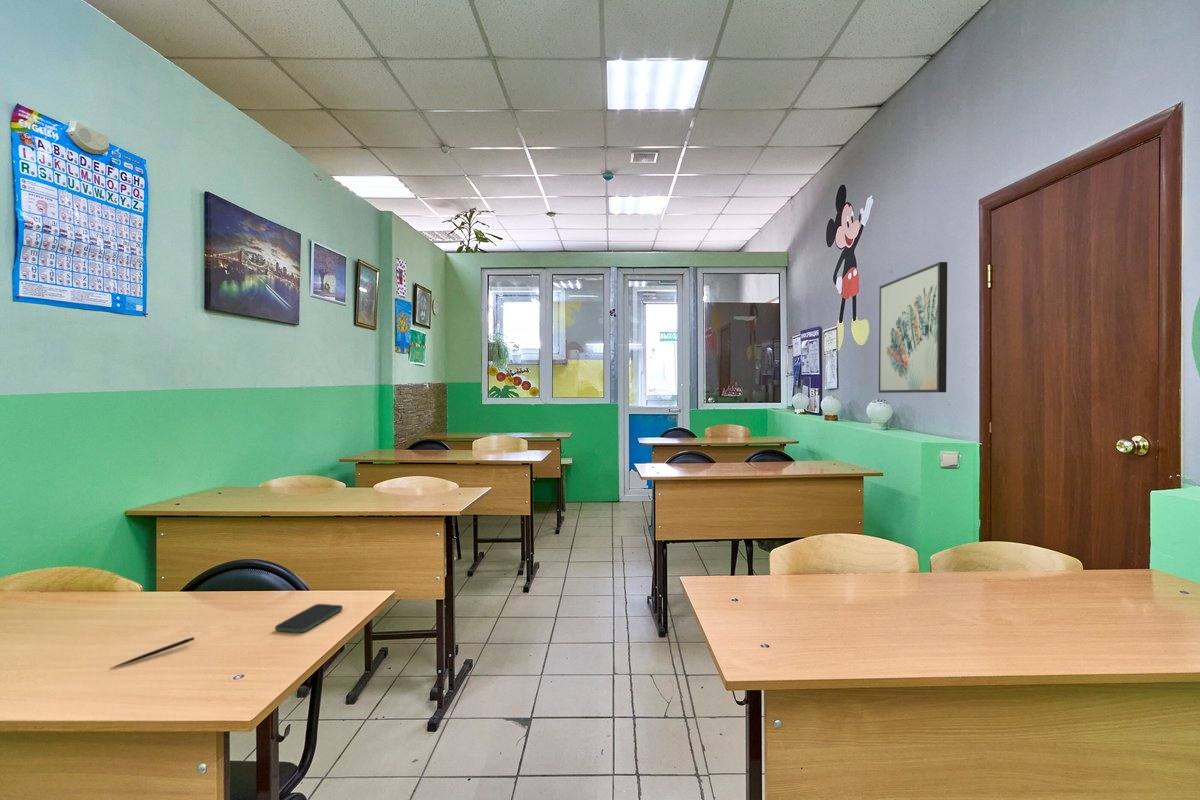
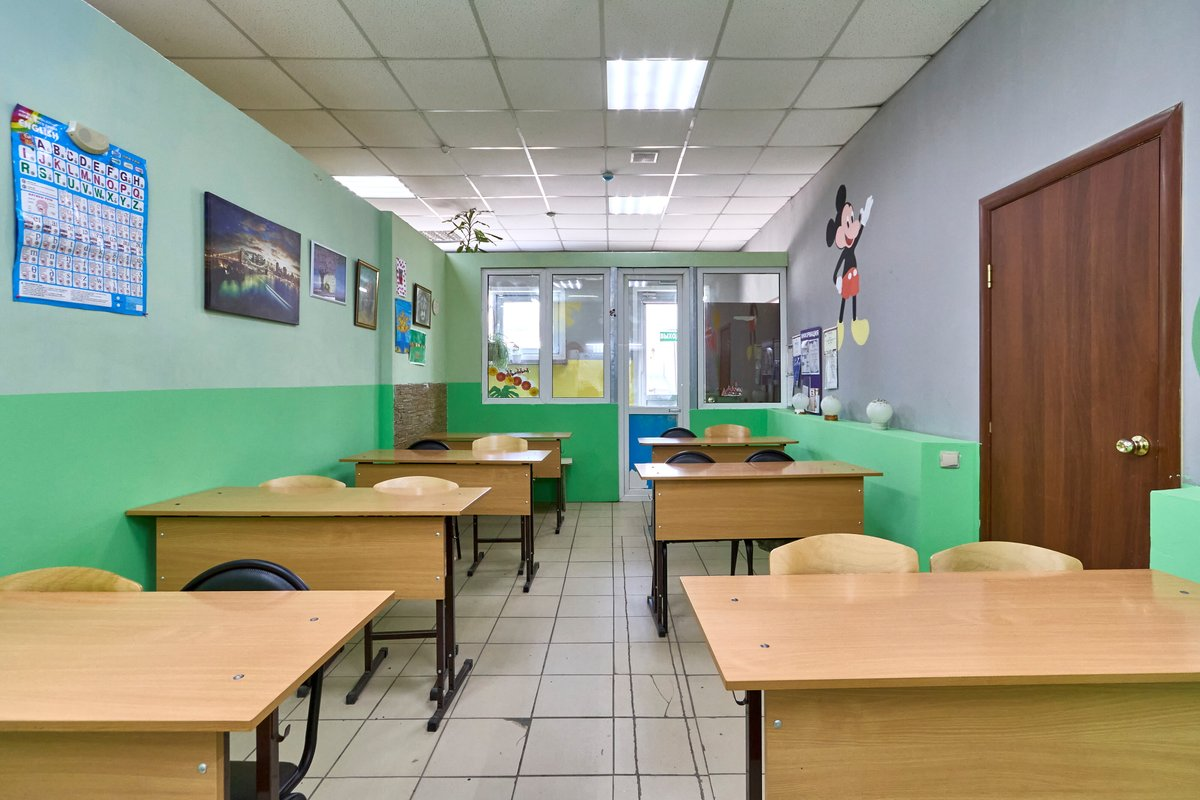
- pen [109,636,195,670]
- wall art [878,261,948,394]
- smartphone [274,603,344,633]
